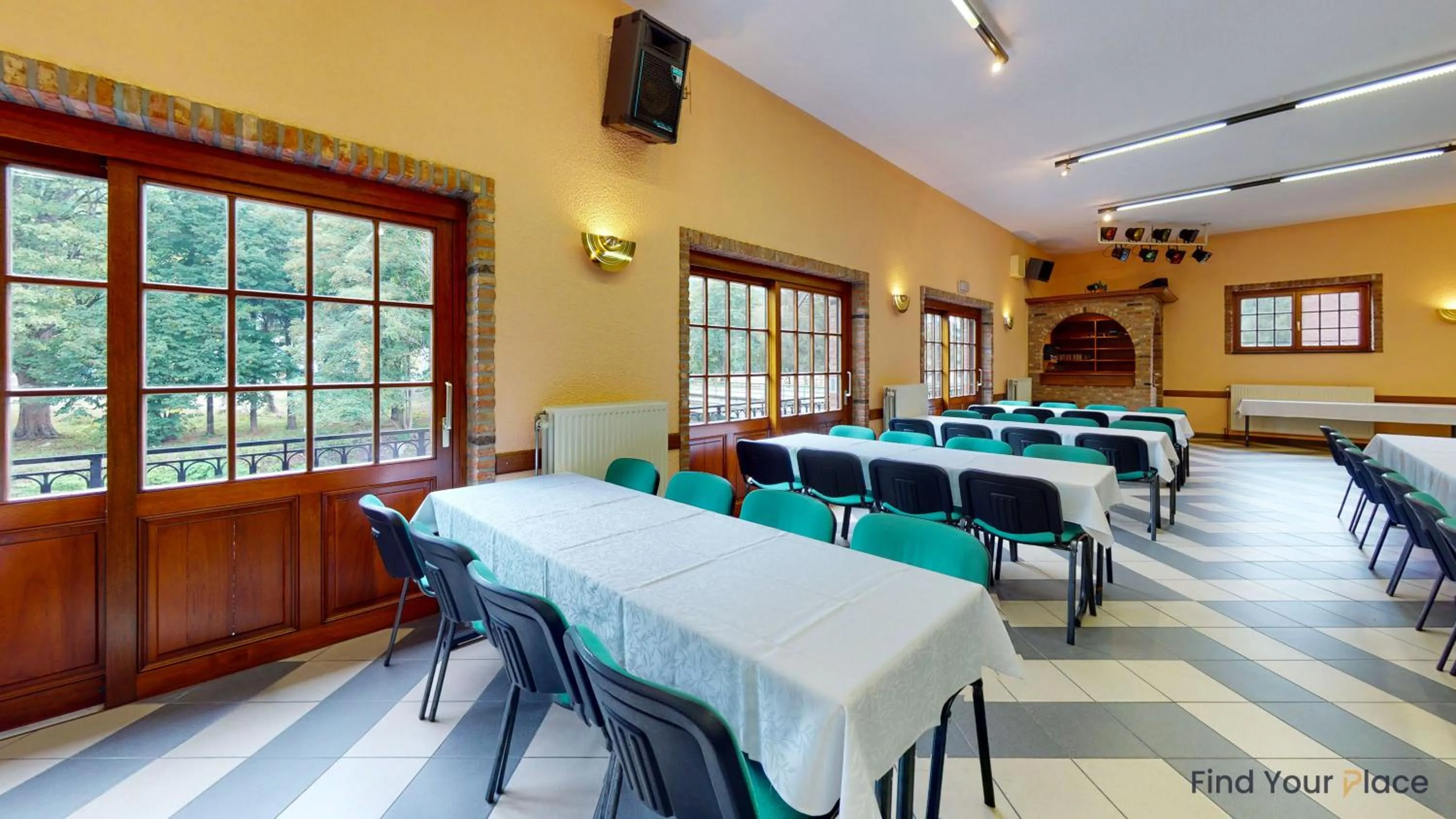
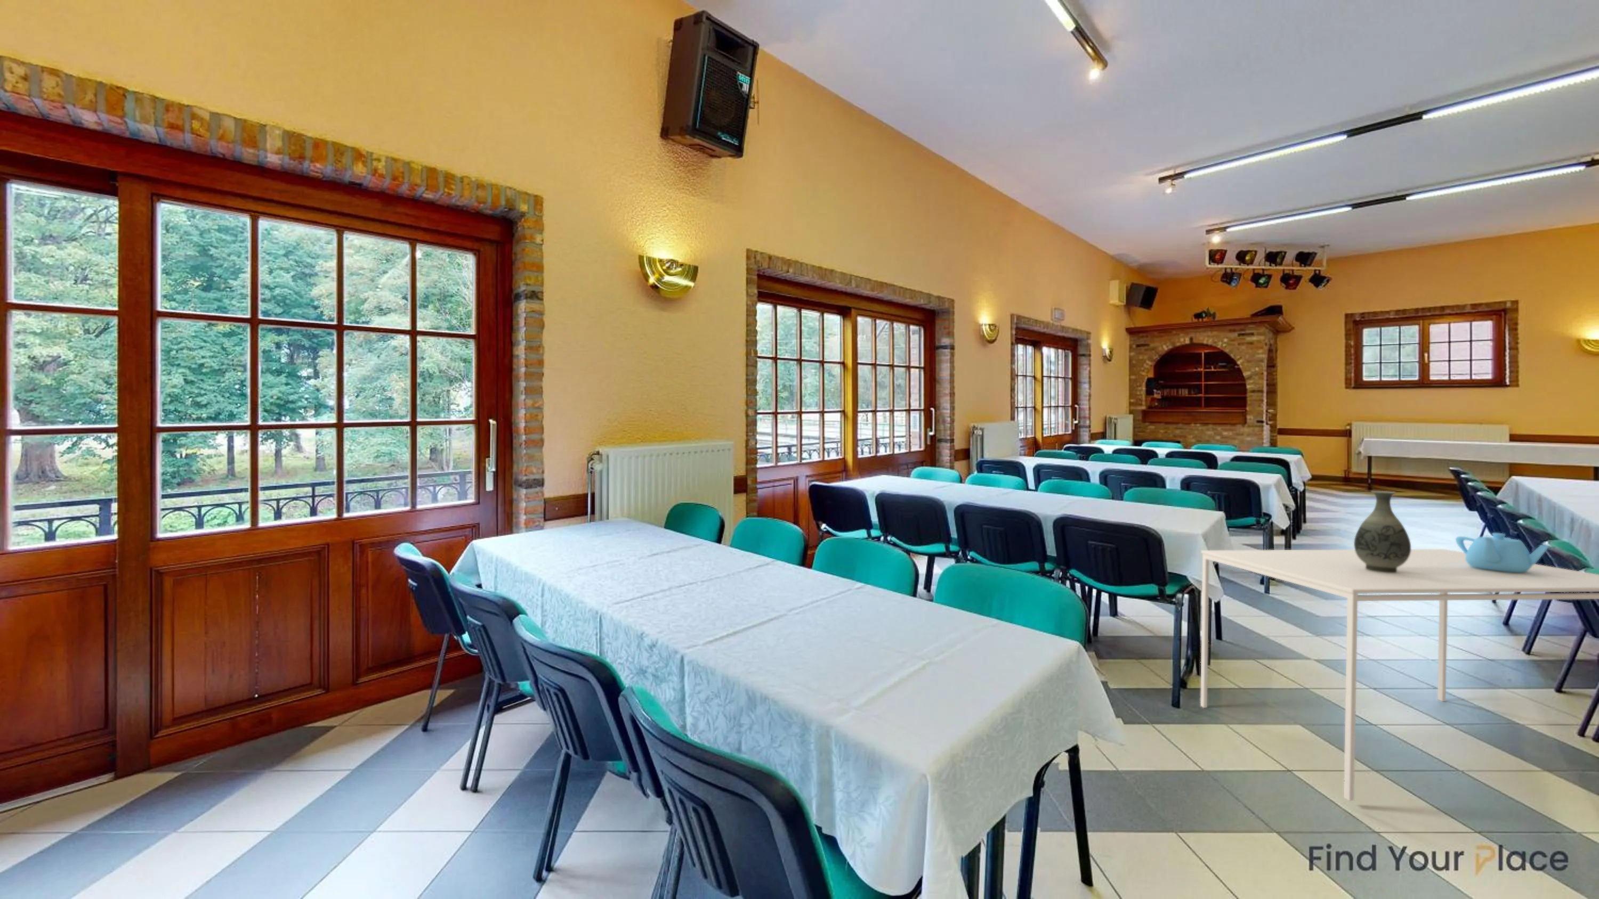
+ teapot [1455,532,1550,573]
+ dining table [1199,549,1599,801]
+ vase [1353,491,1411,573]
